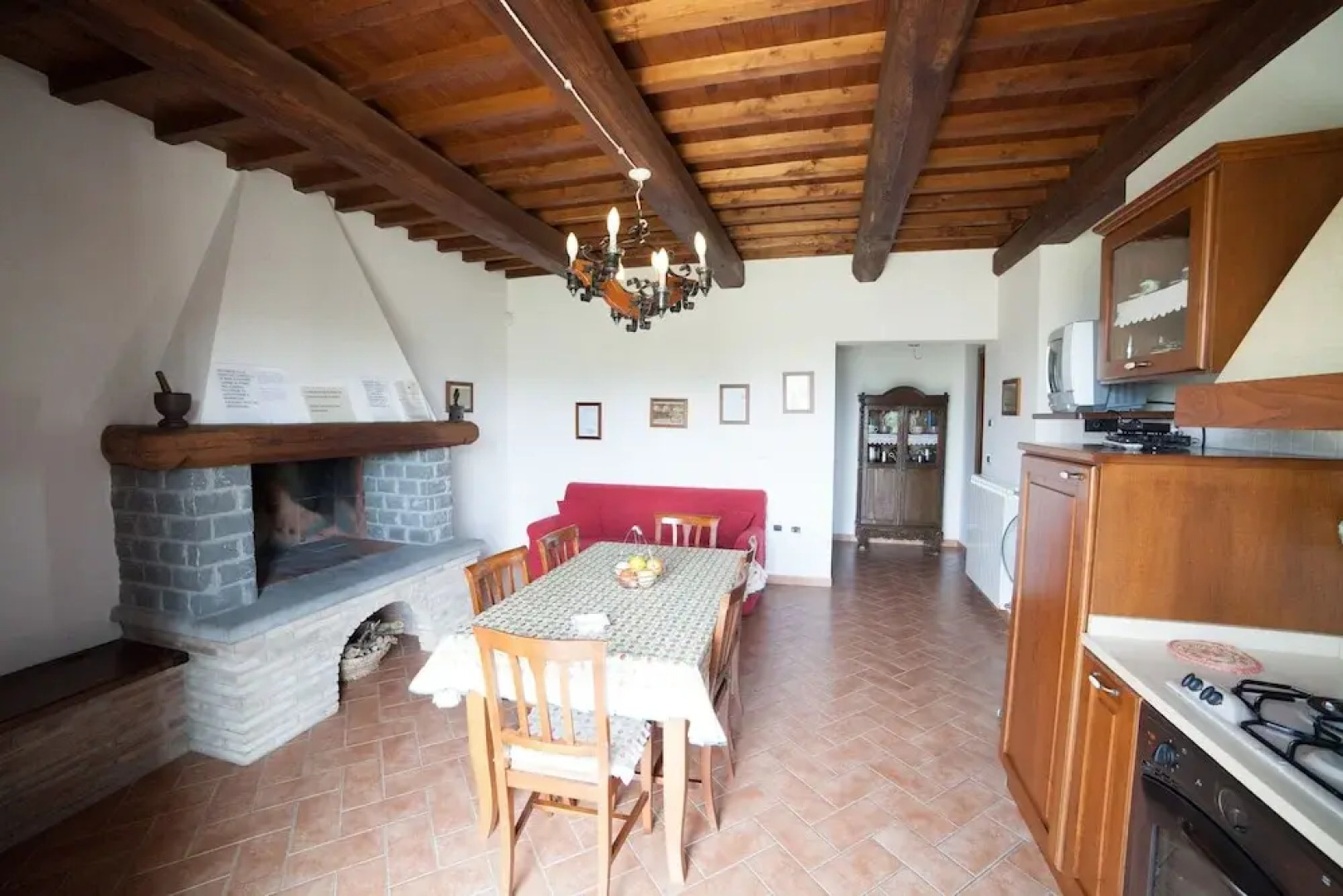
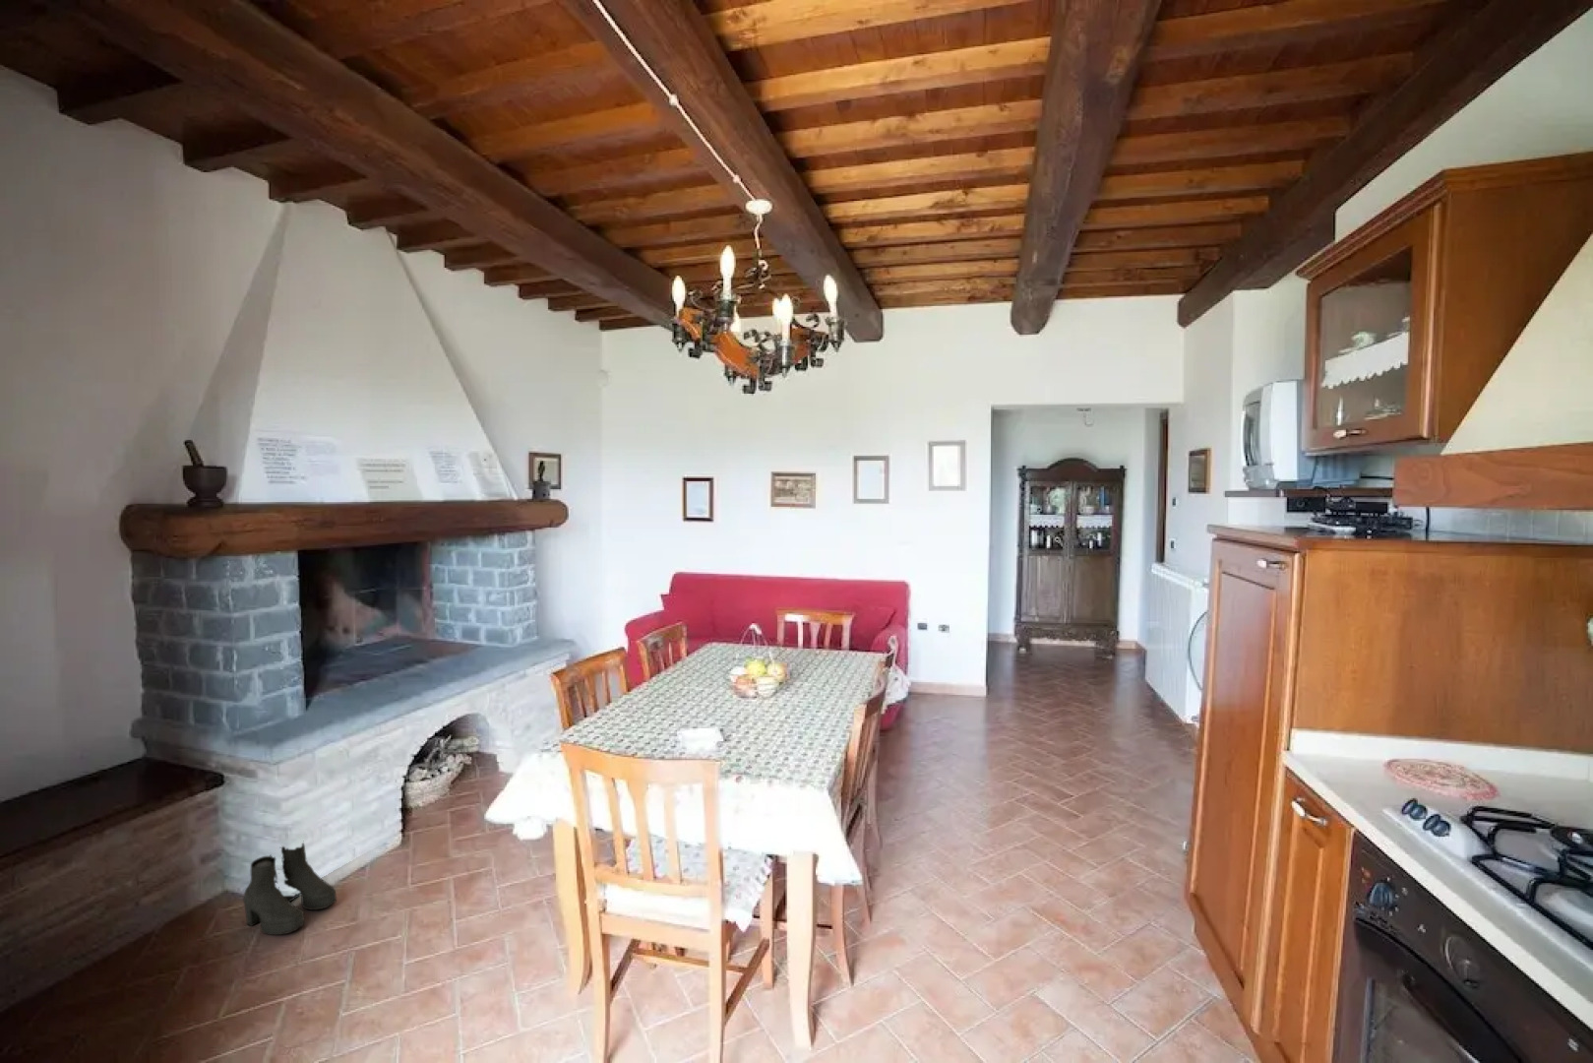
+ boots [242,841,338,936]
